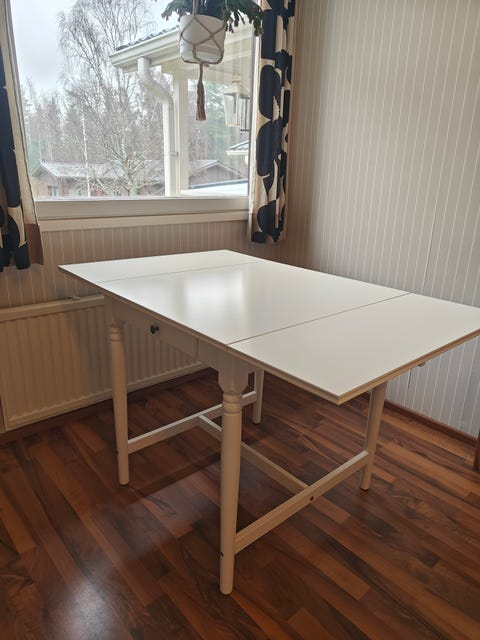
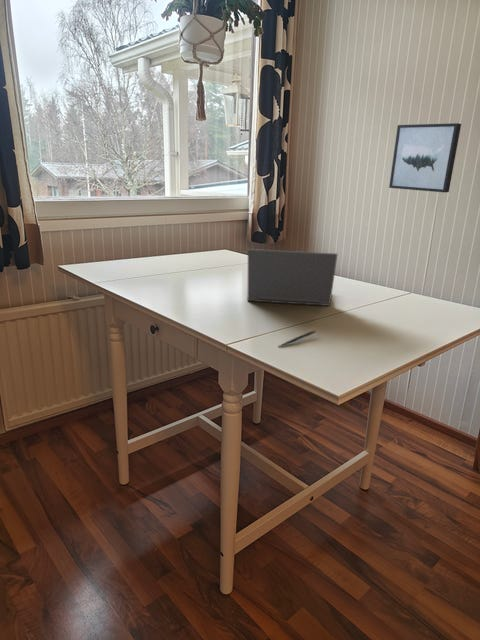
+ wall art [388,122,462,193]
+ pen [277,329,317,348]
+ laptop computer [246,248,338,307]
